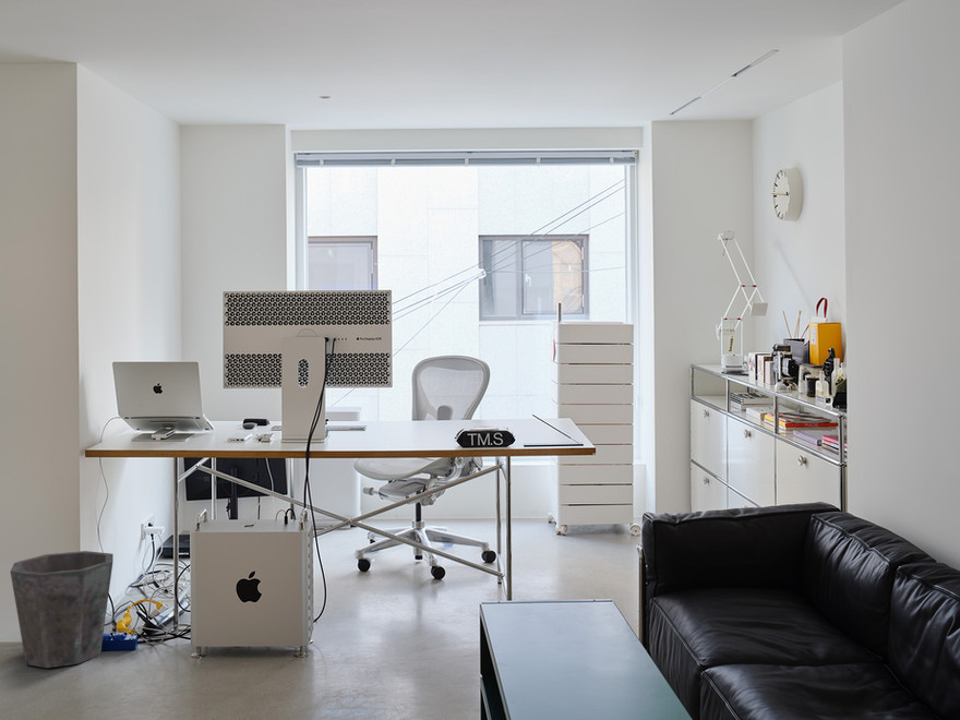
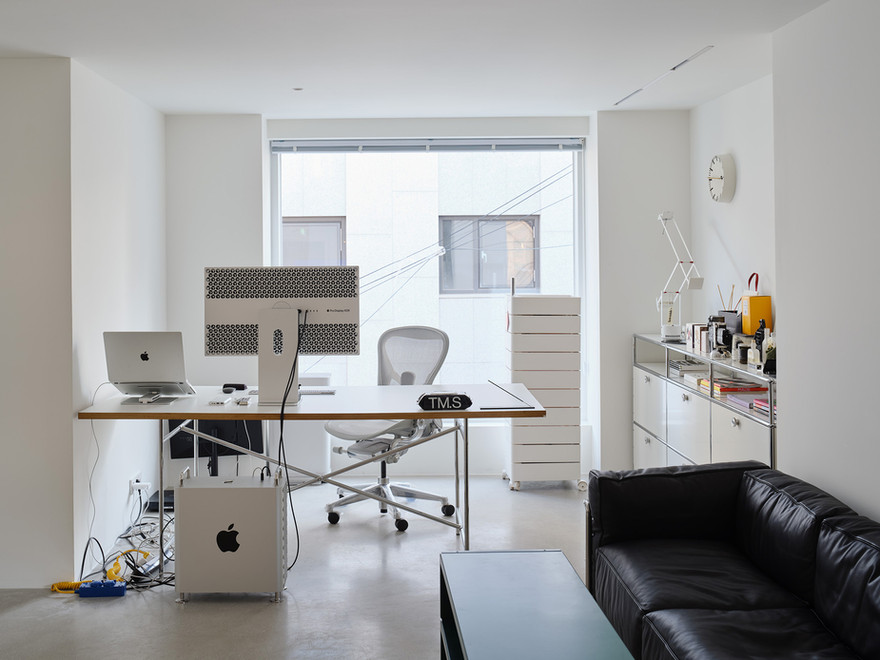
- waste bin [10,550,115,669]
